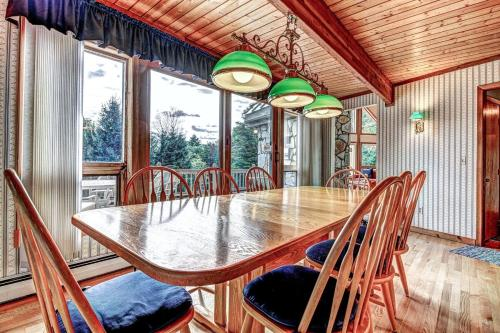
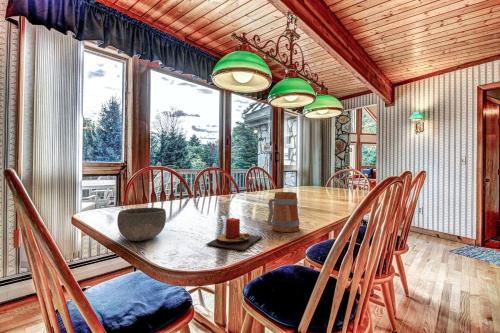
+ mug [267,191,301,233]
+ candle [205,217,263,251]
+ bowl [116,207,167,242]
